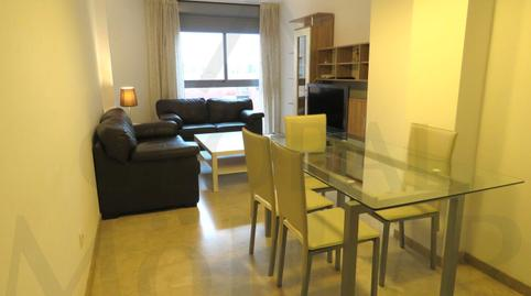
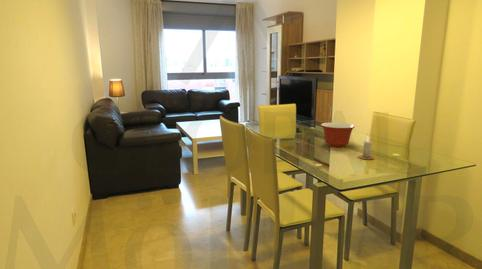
+ mixing bowl [320,122,356,148]
+ candle [357,136,376,161]
